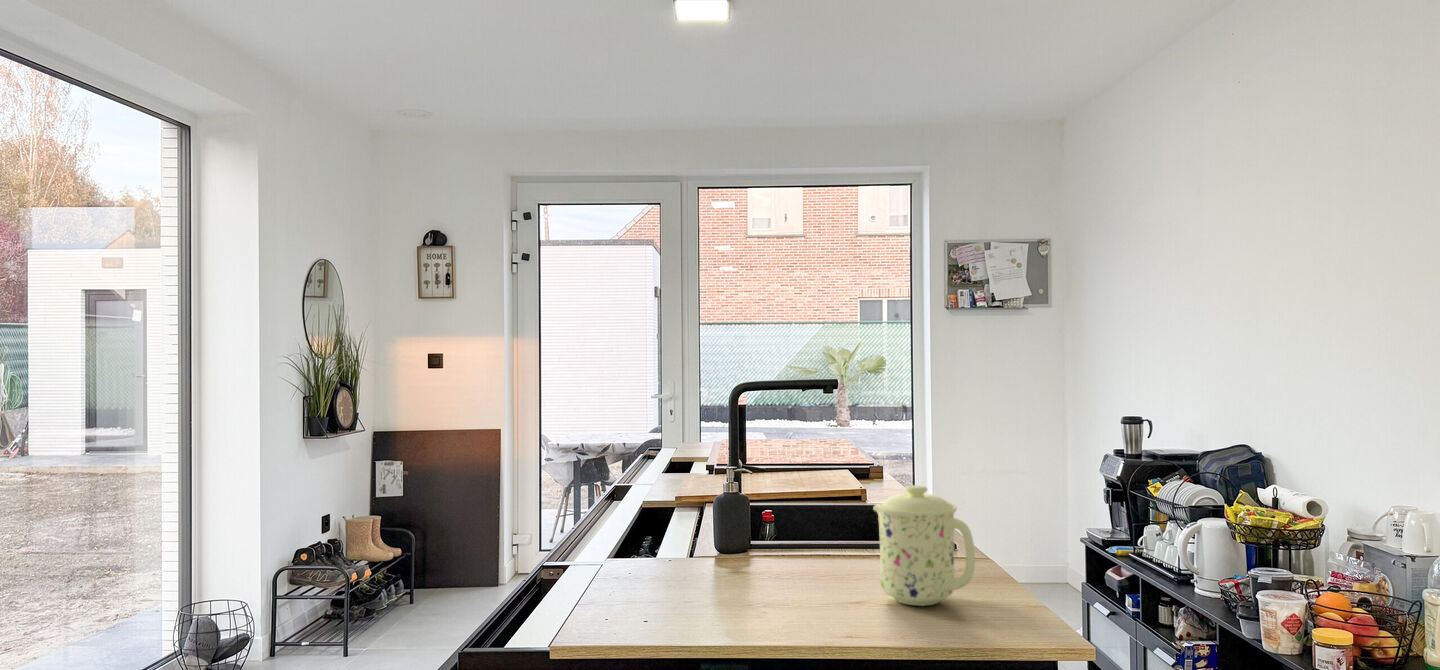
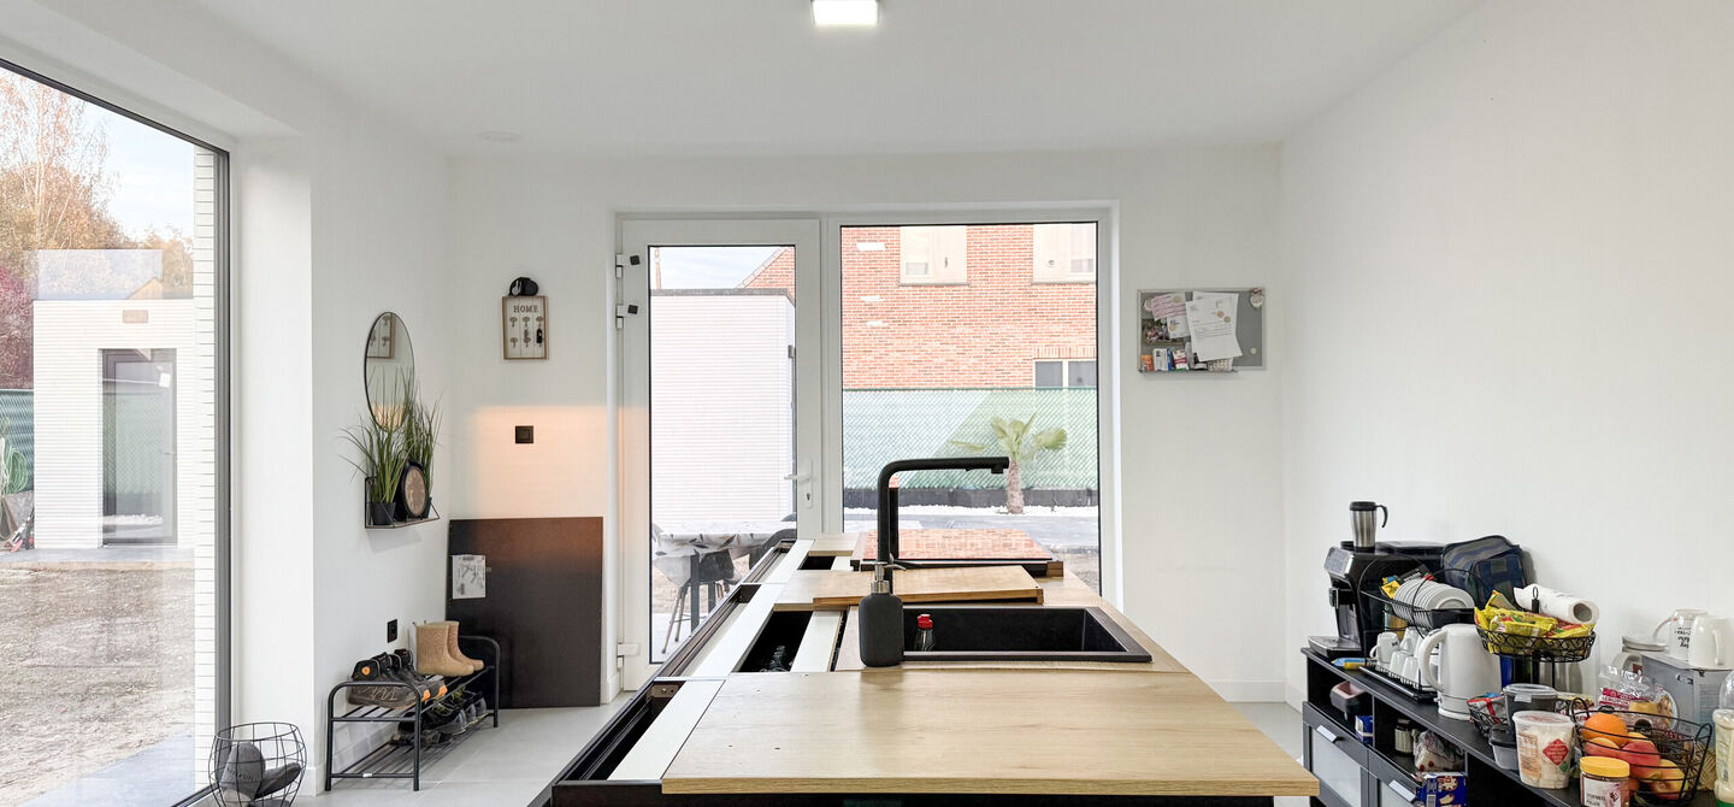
- mug [872,484,976,607]
